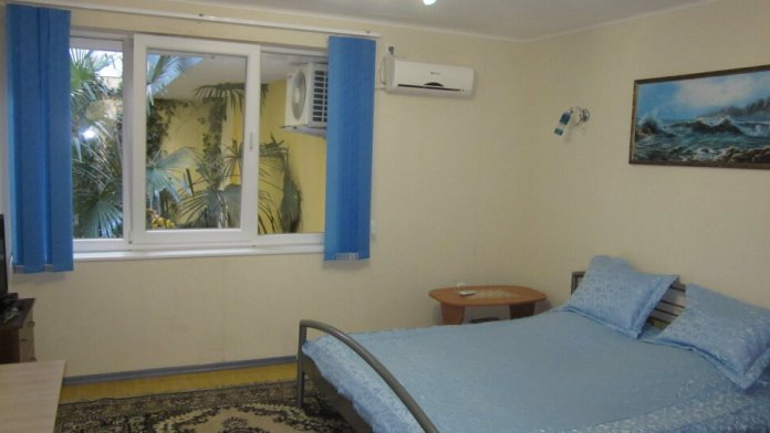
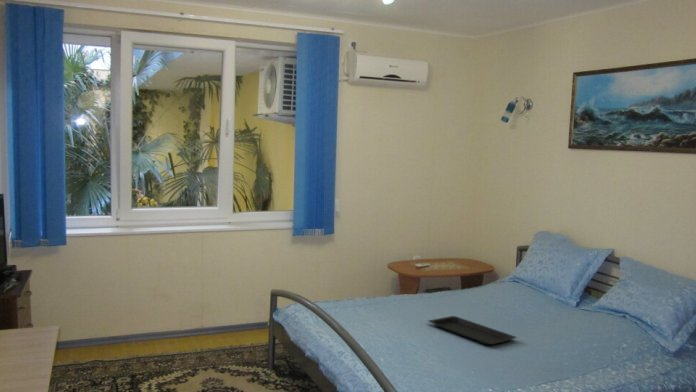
+ serving tray [427,315,518,346]
